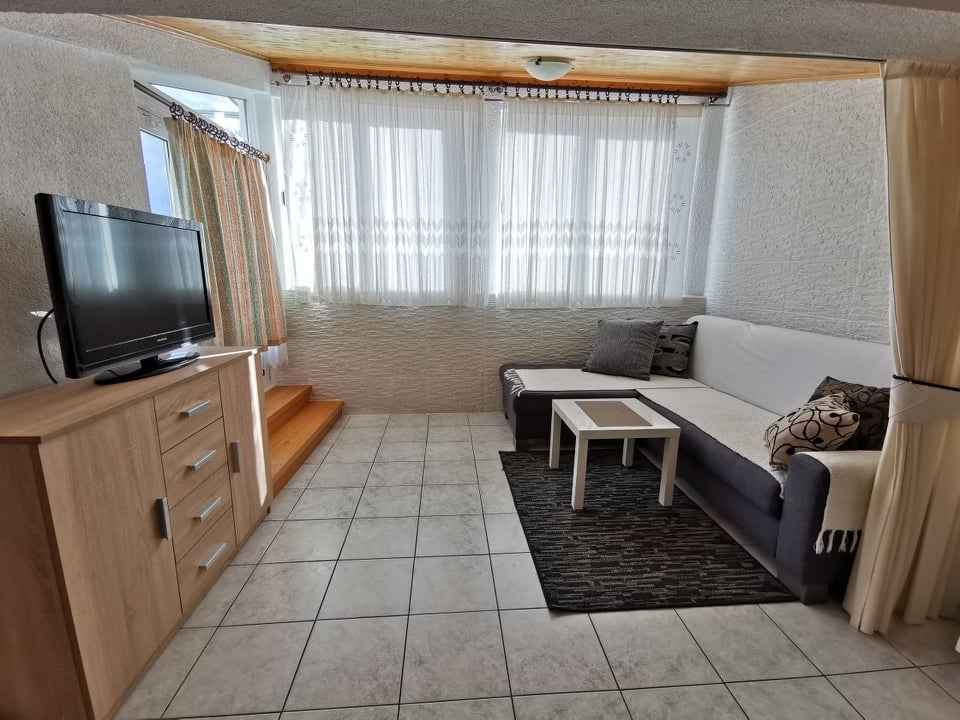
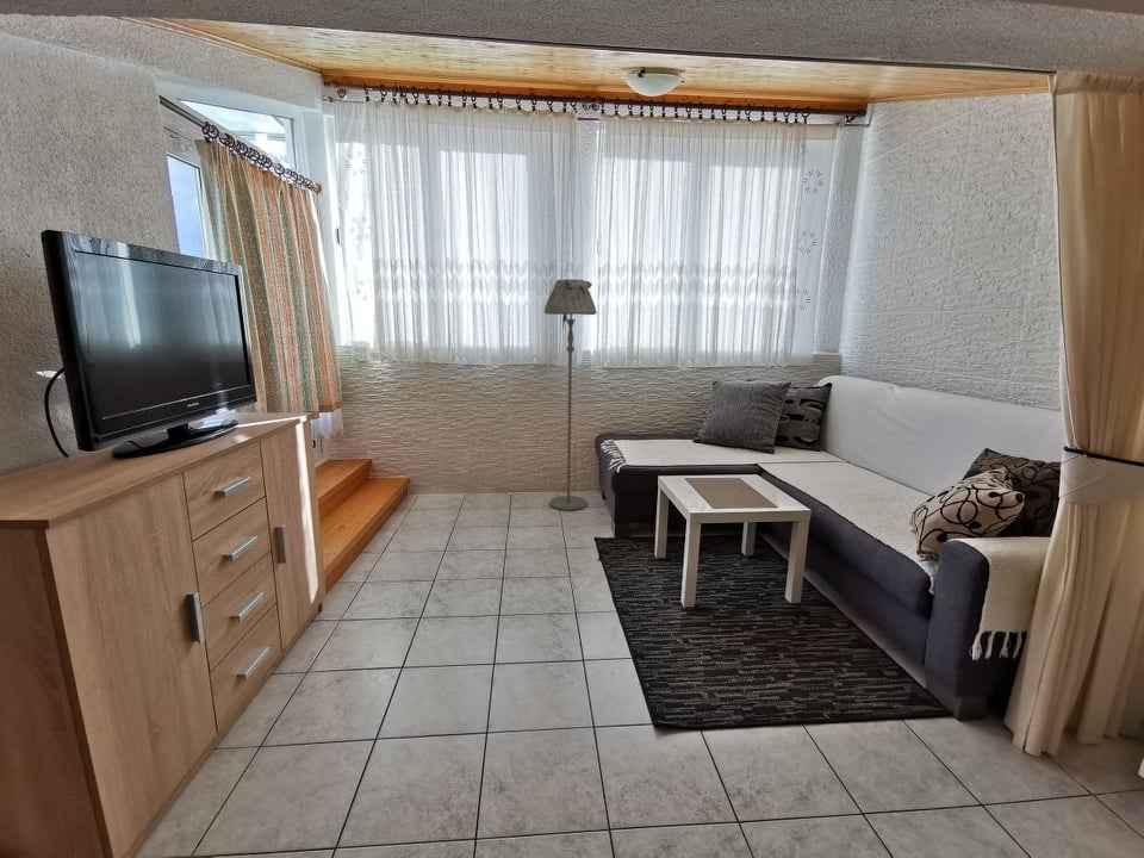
+ floor lamp [543,278,598,512]
